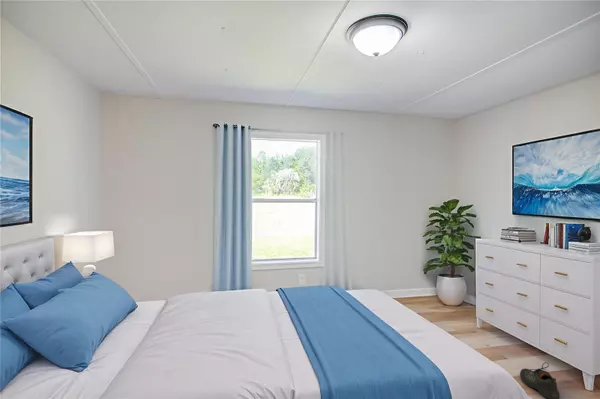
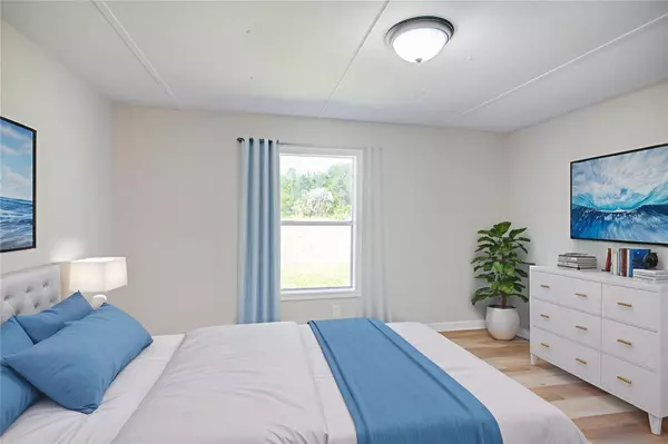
- shoe [519,361,561,399]
